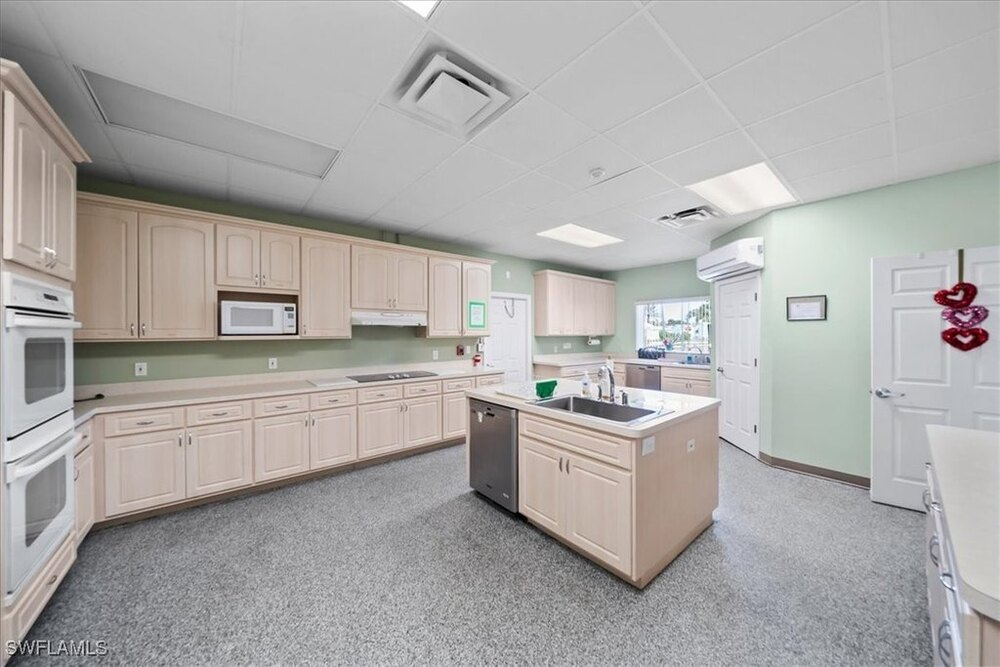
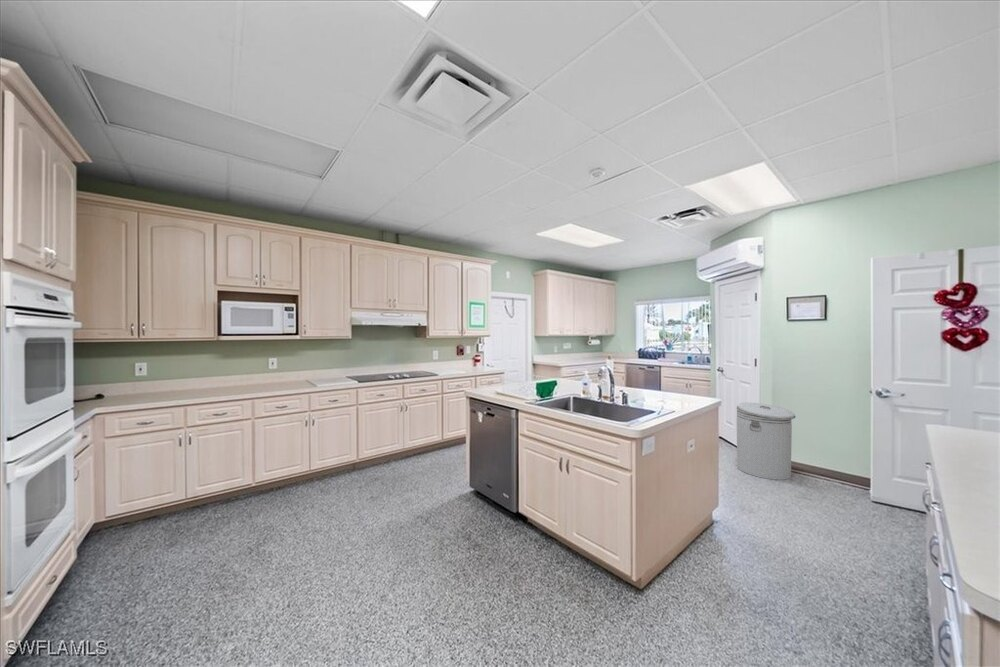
+ can [735,402,797,481]
